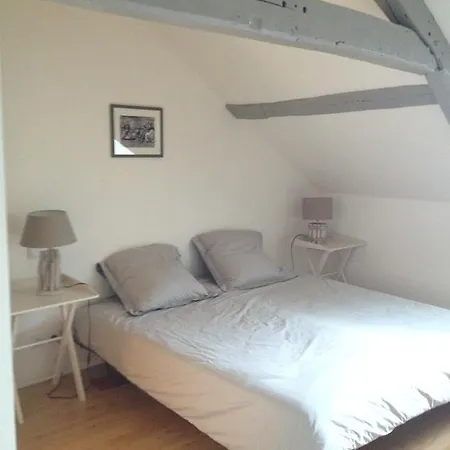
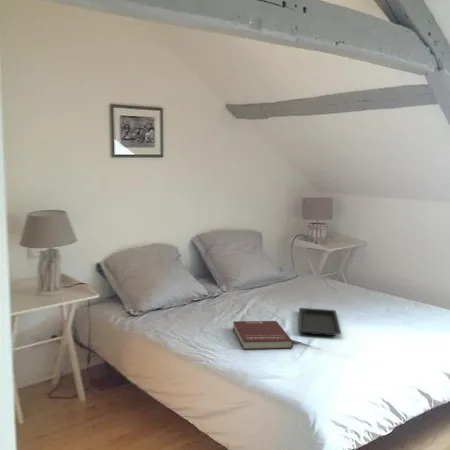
+ serving tray [298,307,342,337]
+ book [232,320,294,350]
